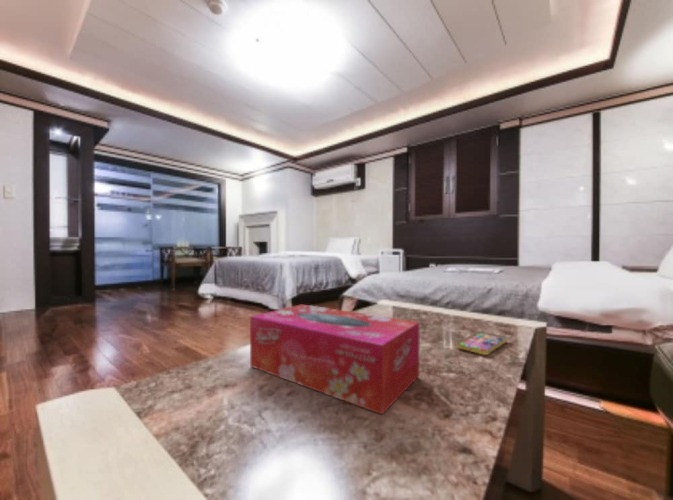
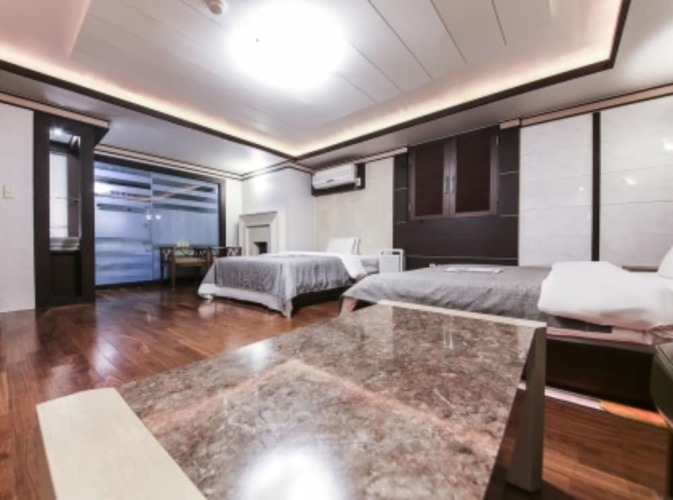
- smartphone [455,331,508,356]
- tissue box [249,303,420,416]
